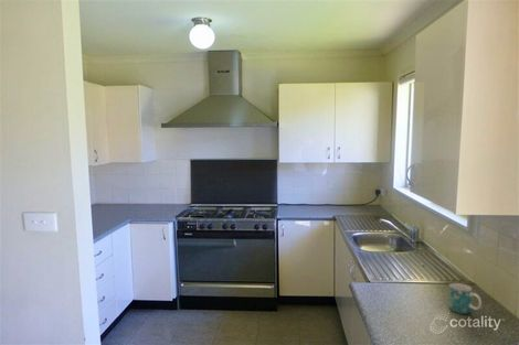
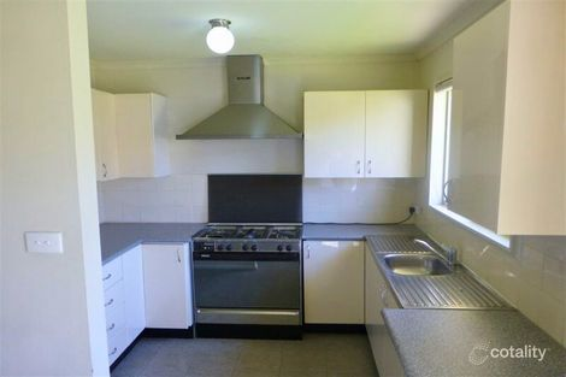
- mug [447,282,483,315]
